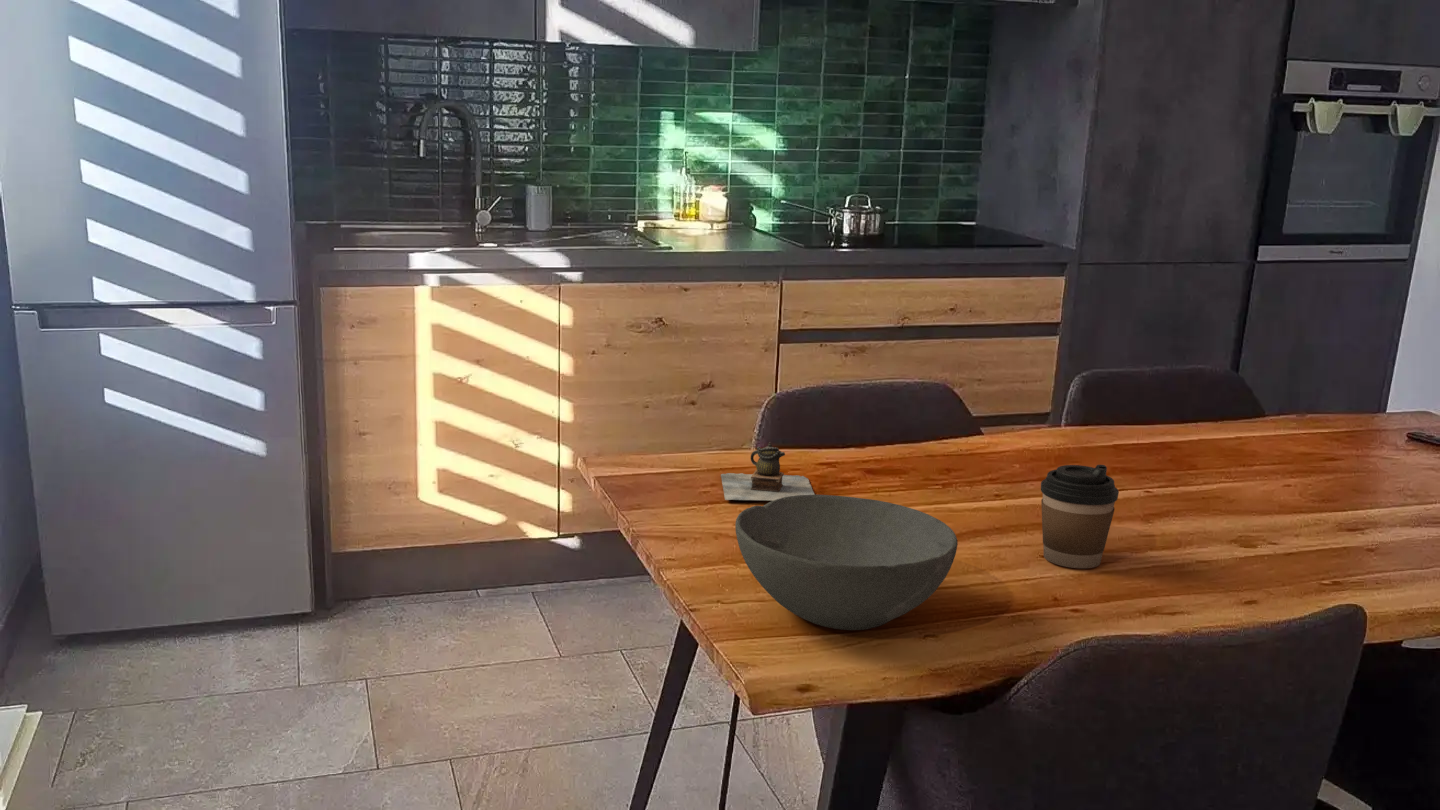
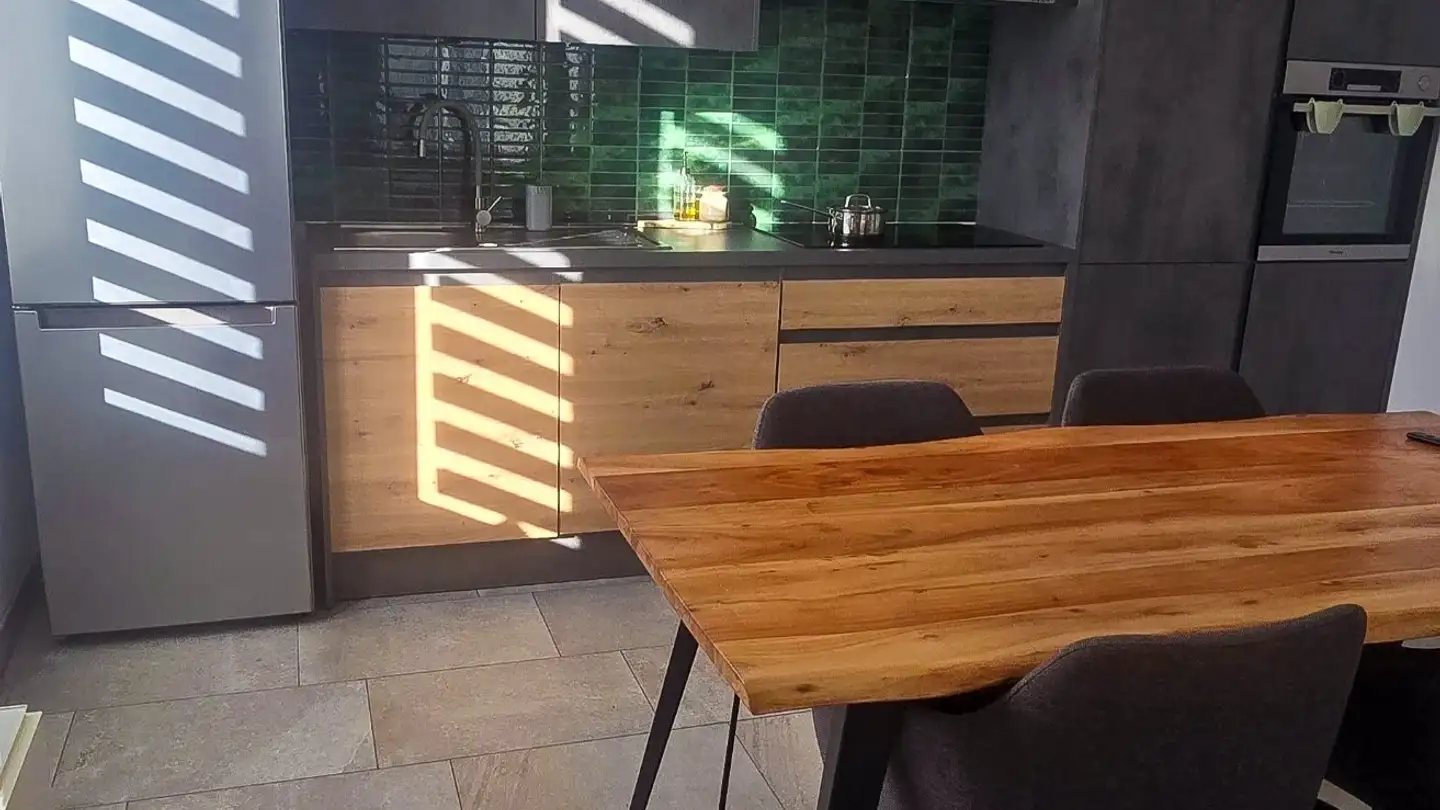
- coffee cup [1040,464,1120,569]
- teapot [720,441,815,501]
- bowl [734,494,959,631]
